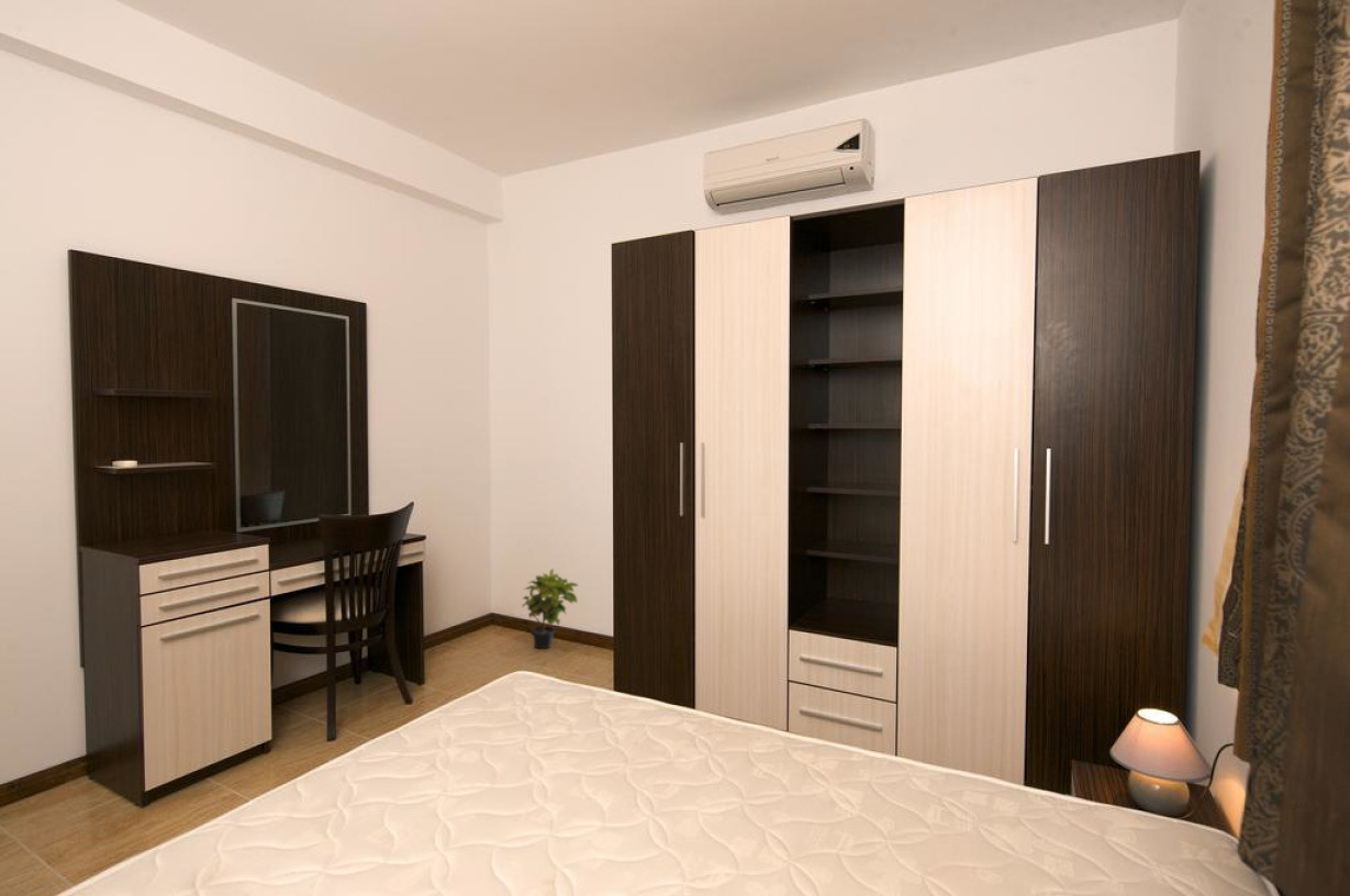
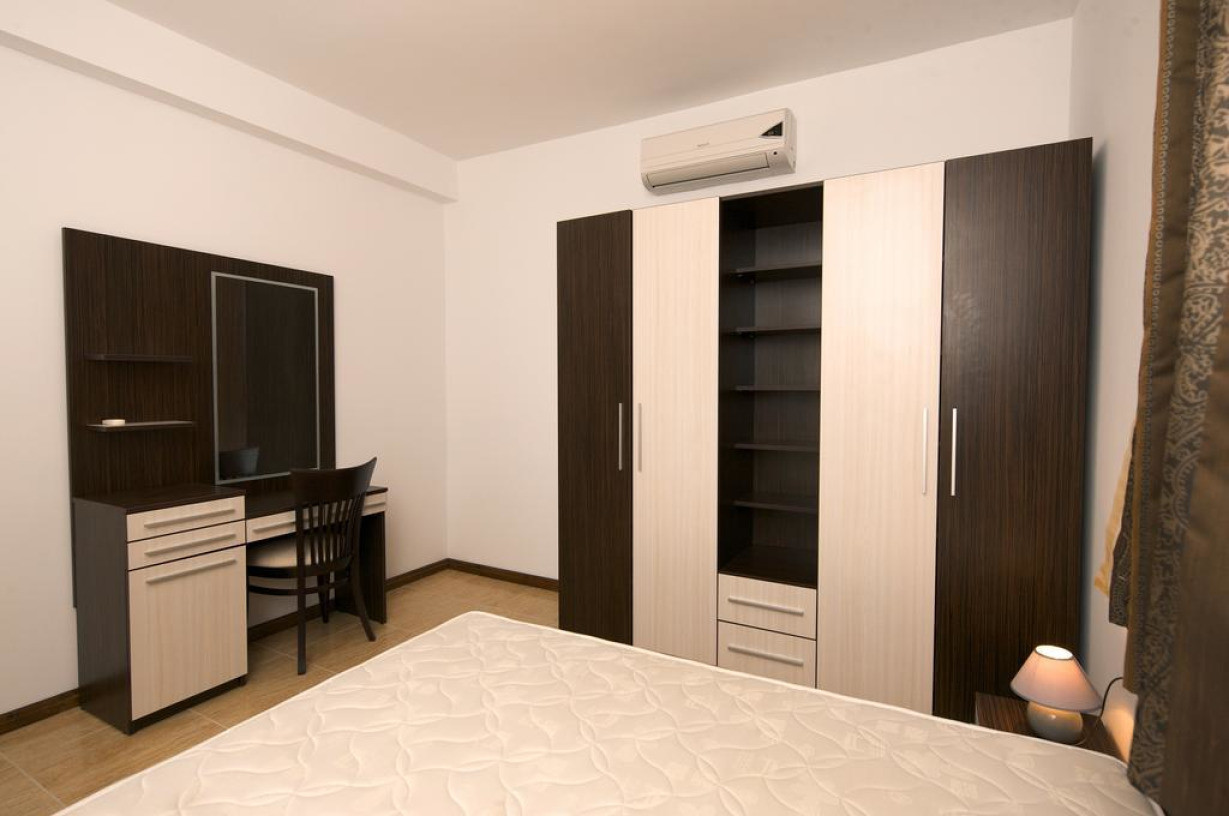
- potted plant [521,568,580,650]
